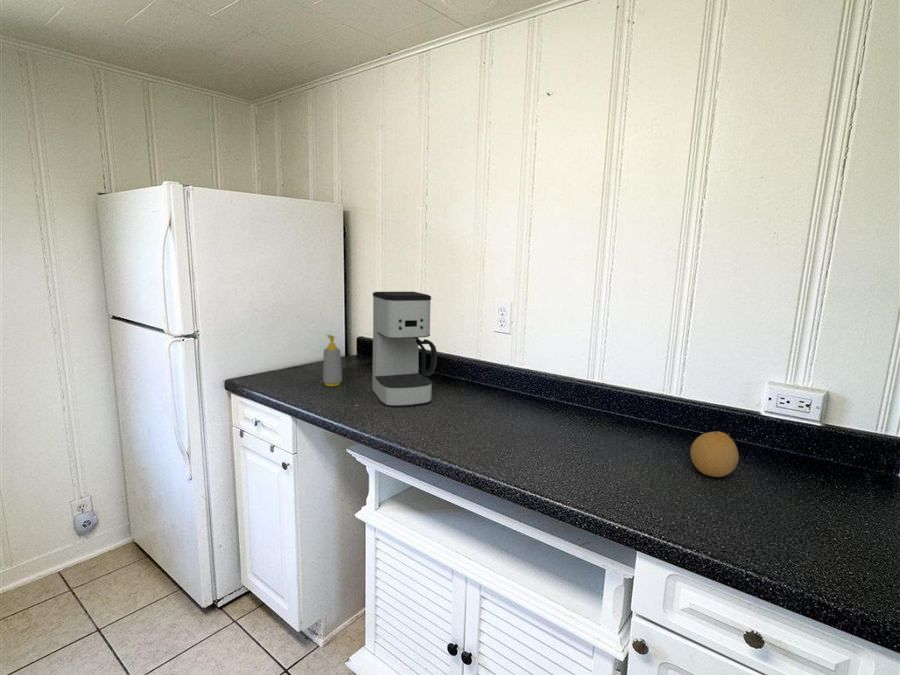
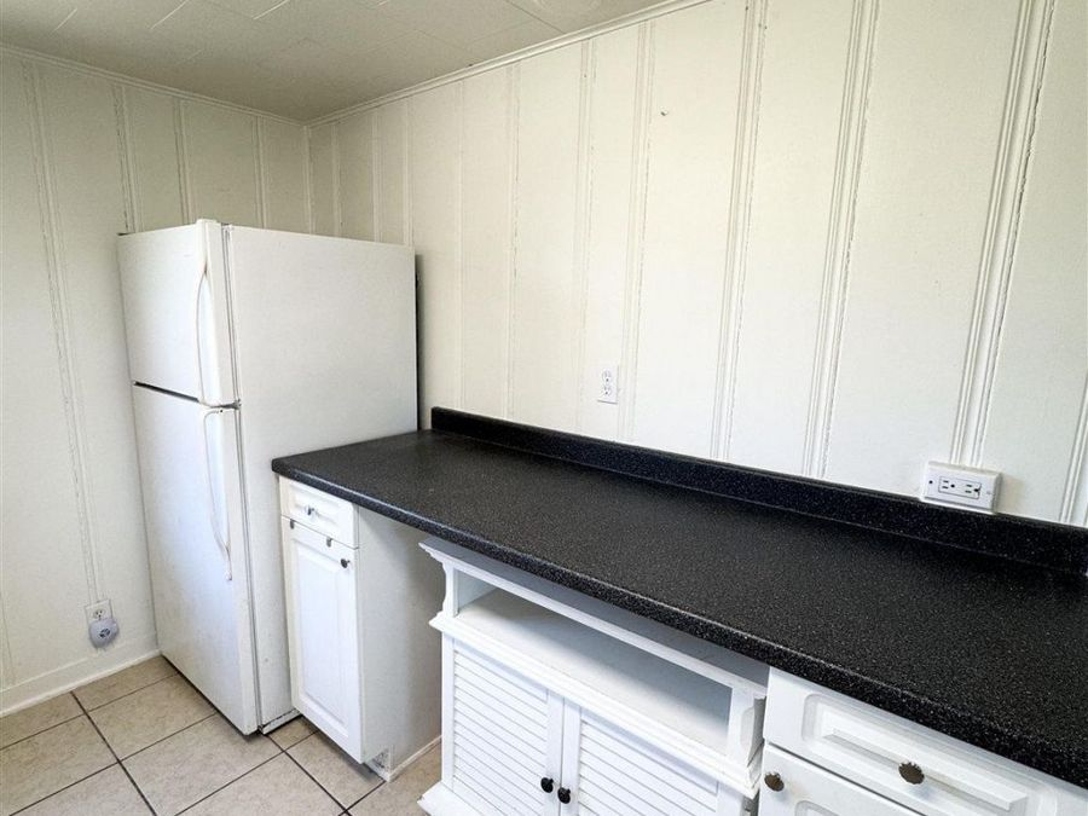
- fruit [689,431,740,478]
- soap bottle [322,334,343,387]
- coffee maker [371,291,438,408]
